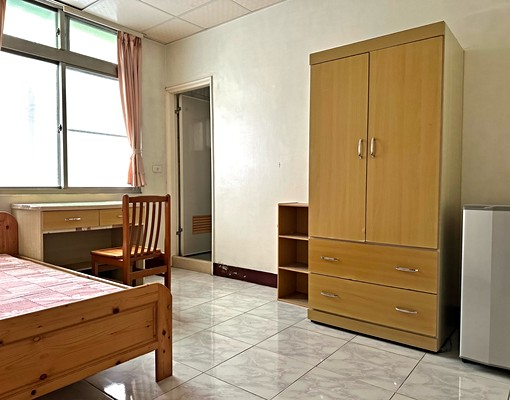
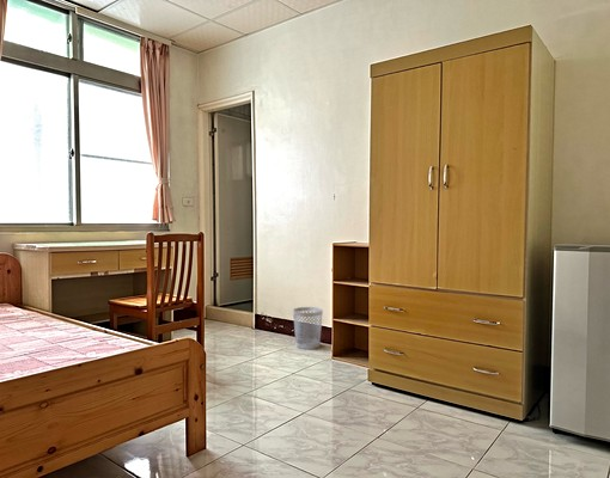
+ wastebasket [292,306,324,350]
